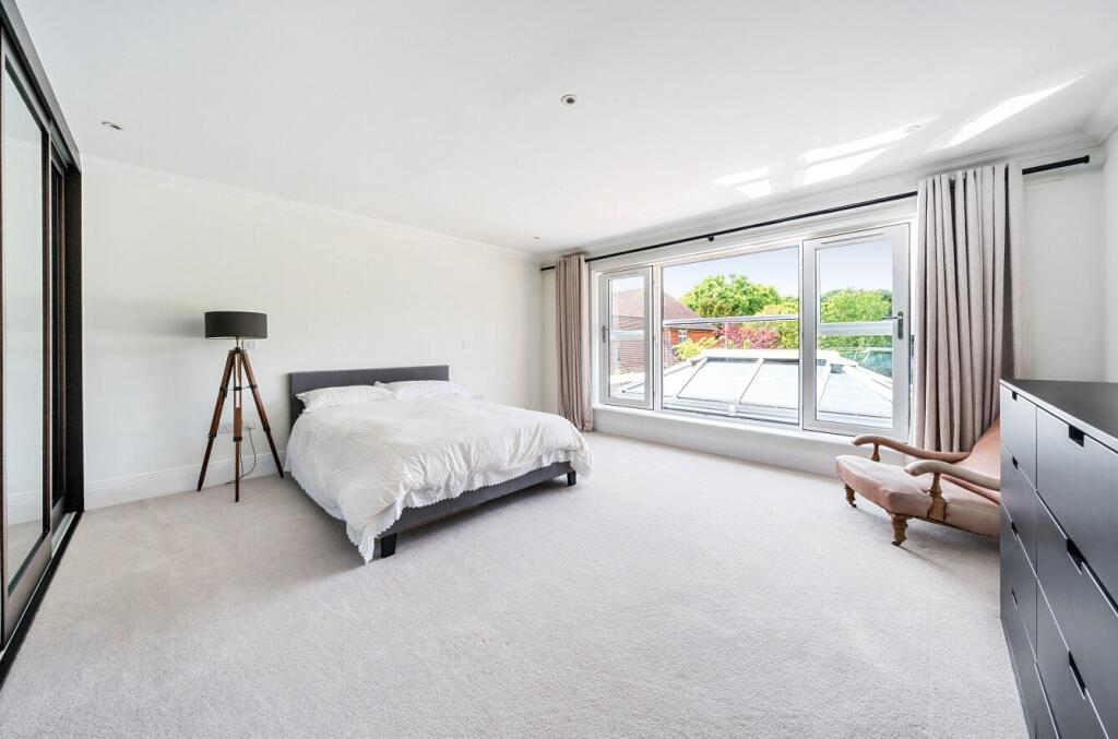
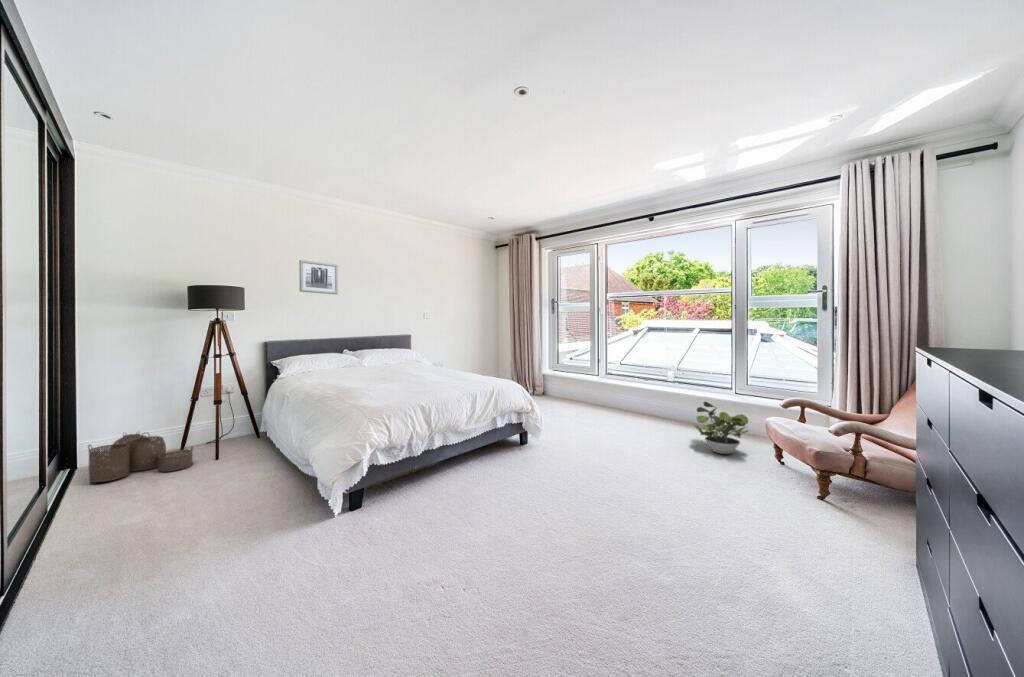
+ potted plant [693,400,750,455]
+ woven basket [87,430,194,483]
+ wall art [298,259,339,295]
